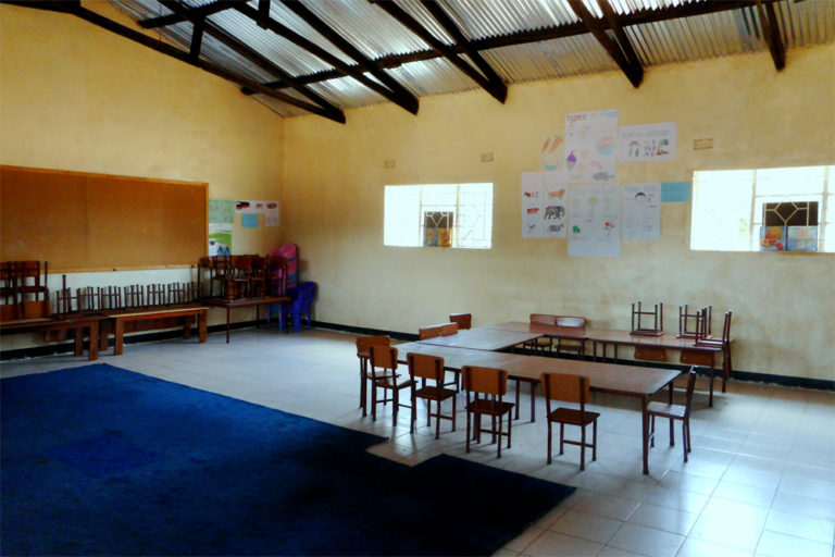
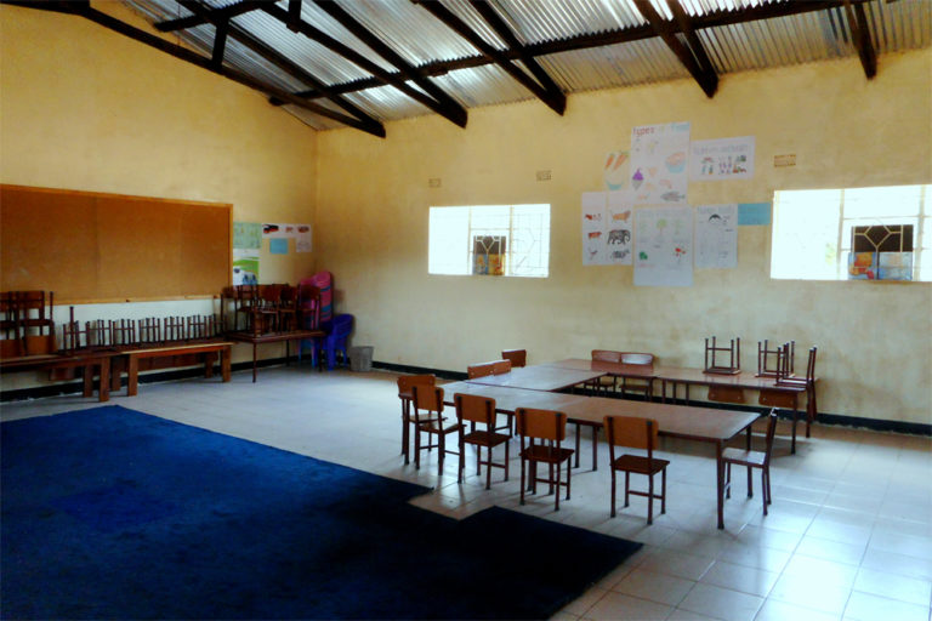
+ waste bin [347,344,375,374]
